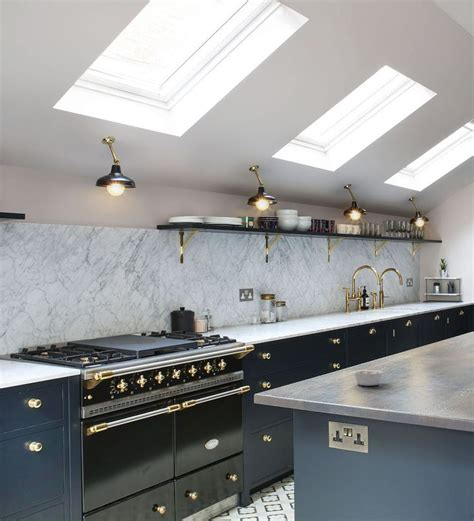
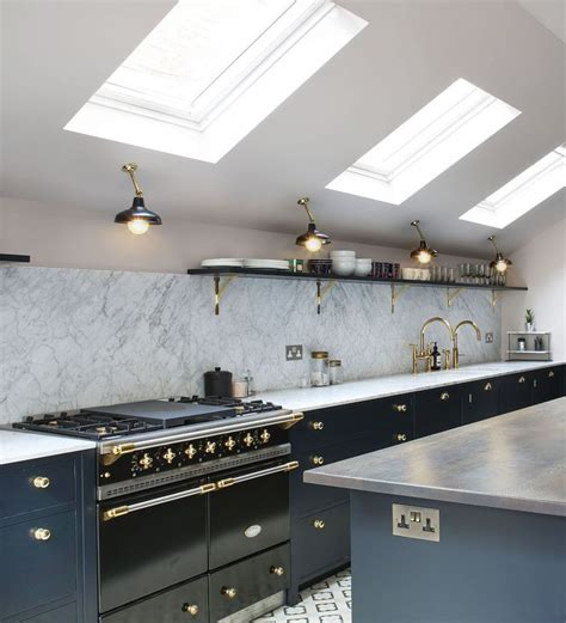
- legume [351,366,386,387]
